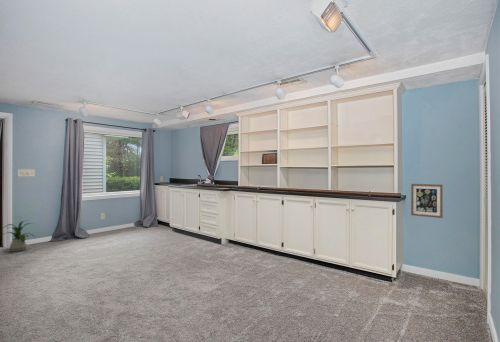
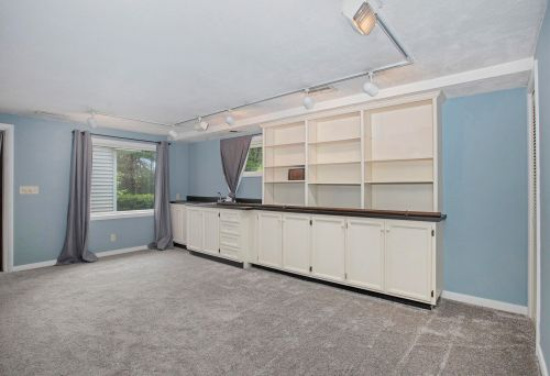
- wall art [410,183,444,219]
- house plant [0,219,37,252]
